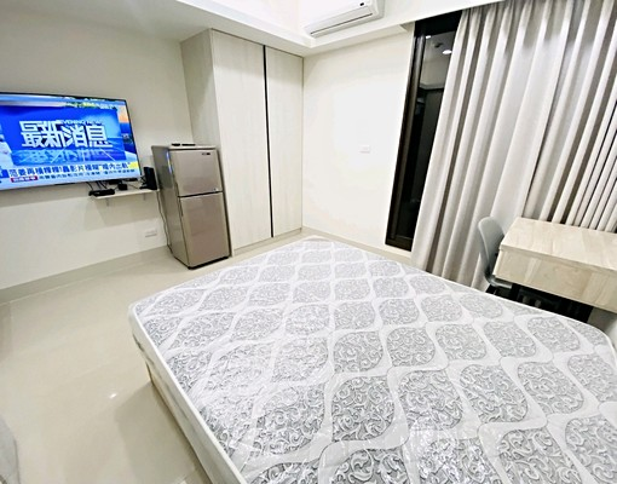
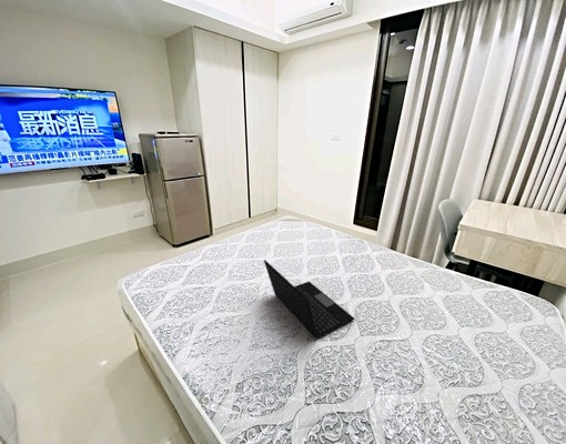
+ laptop [263,259,355,340]
